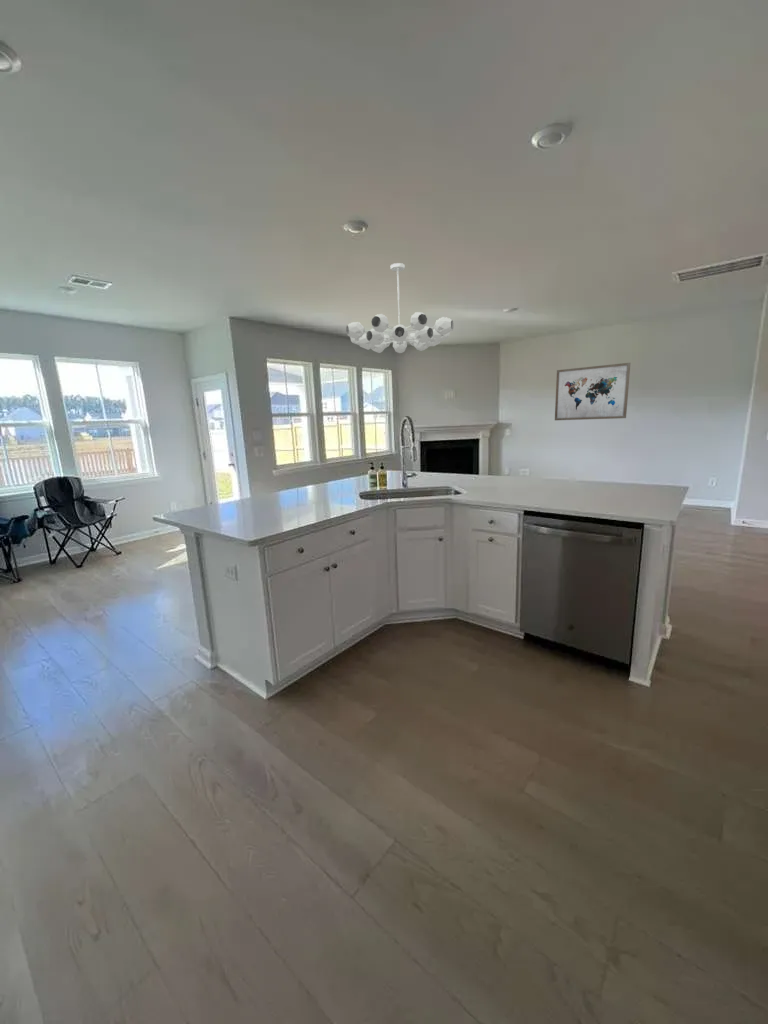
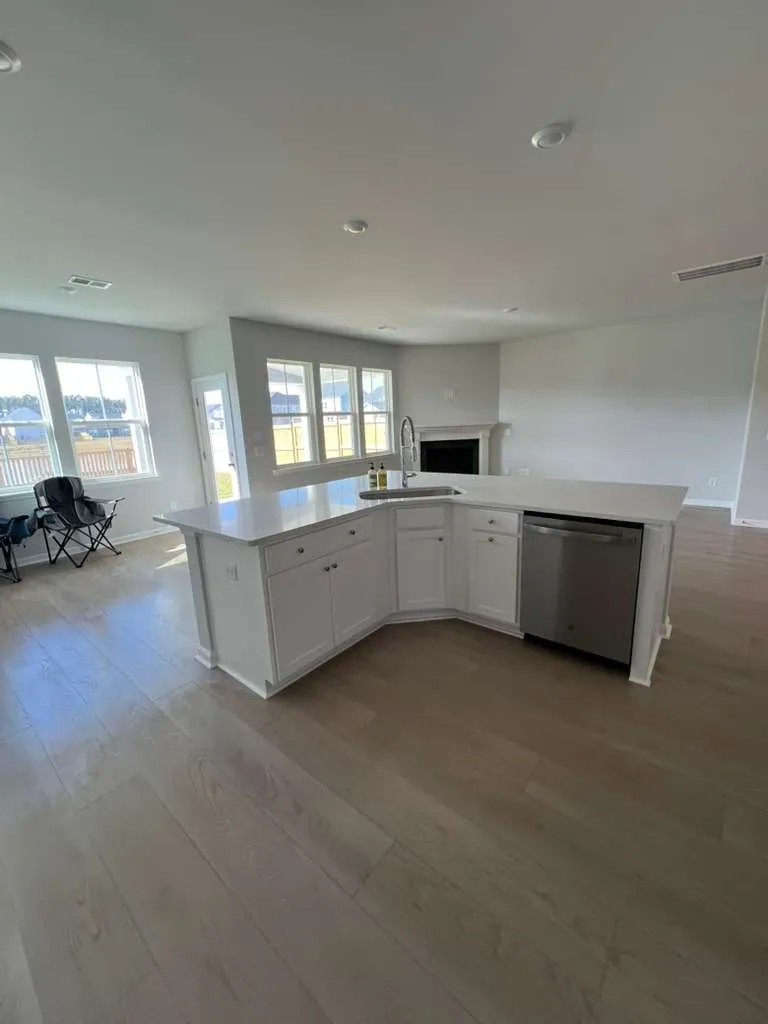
- wall art [554,362,631,421]
- chandelier [345,262,454,354]
